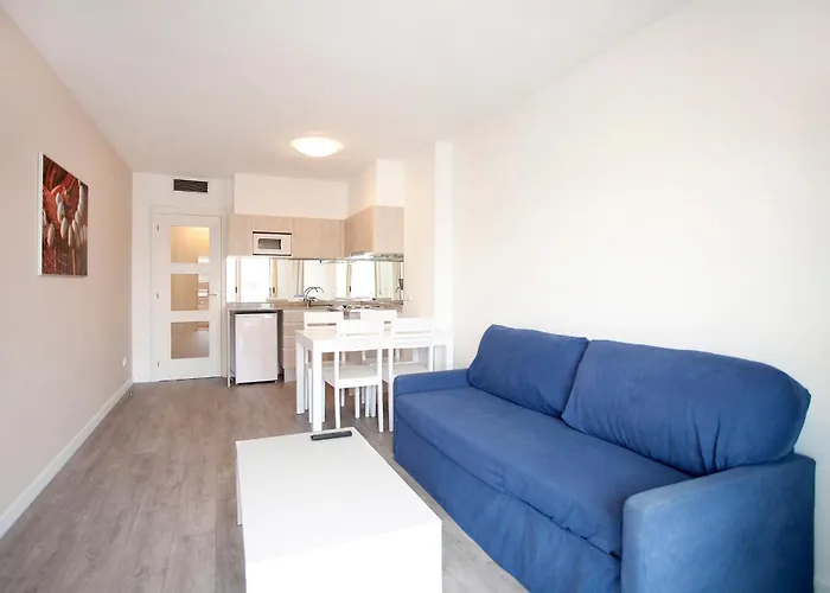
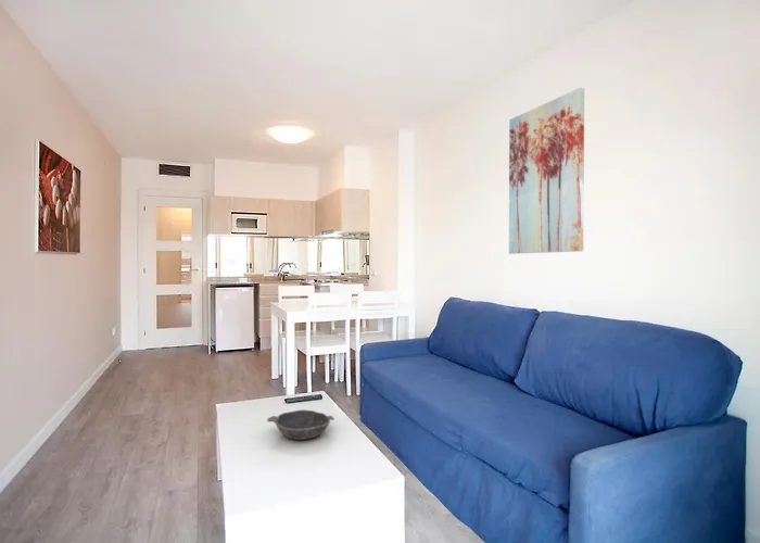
+ wall art [508,87,585,255]
+ bowl [266,408,335,441]
